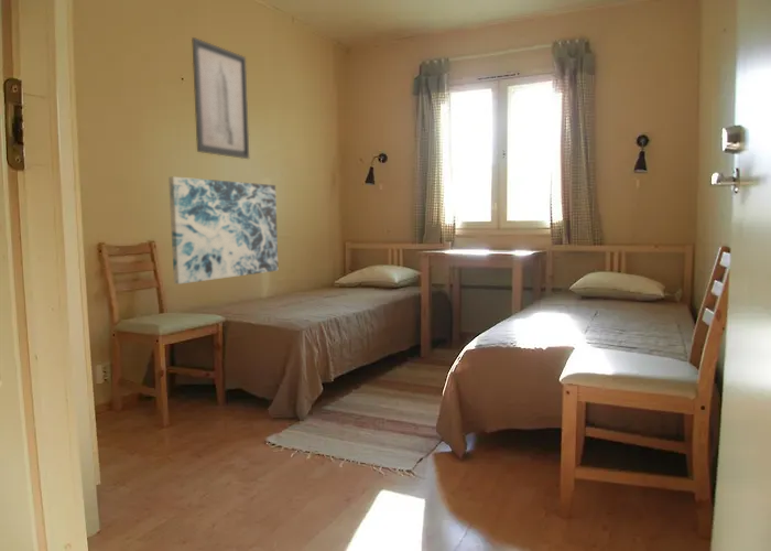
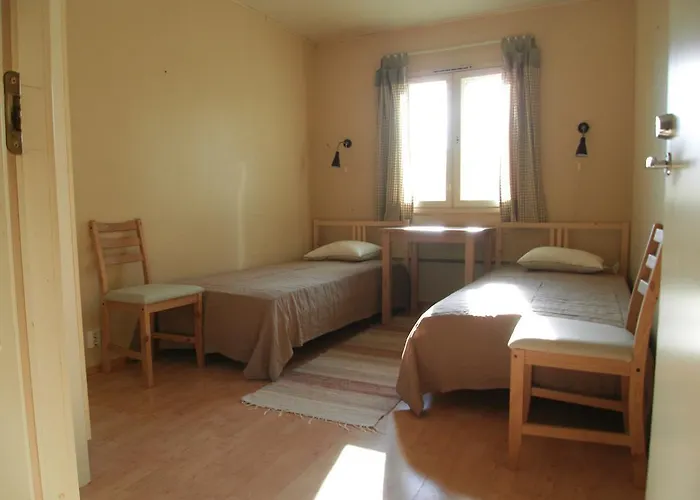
- wall art [191,36,250,160]
- wall art [167,175,279,285]
